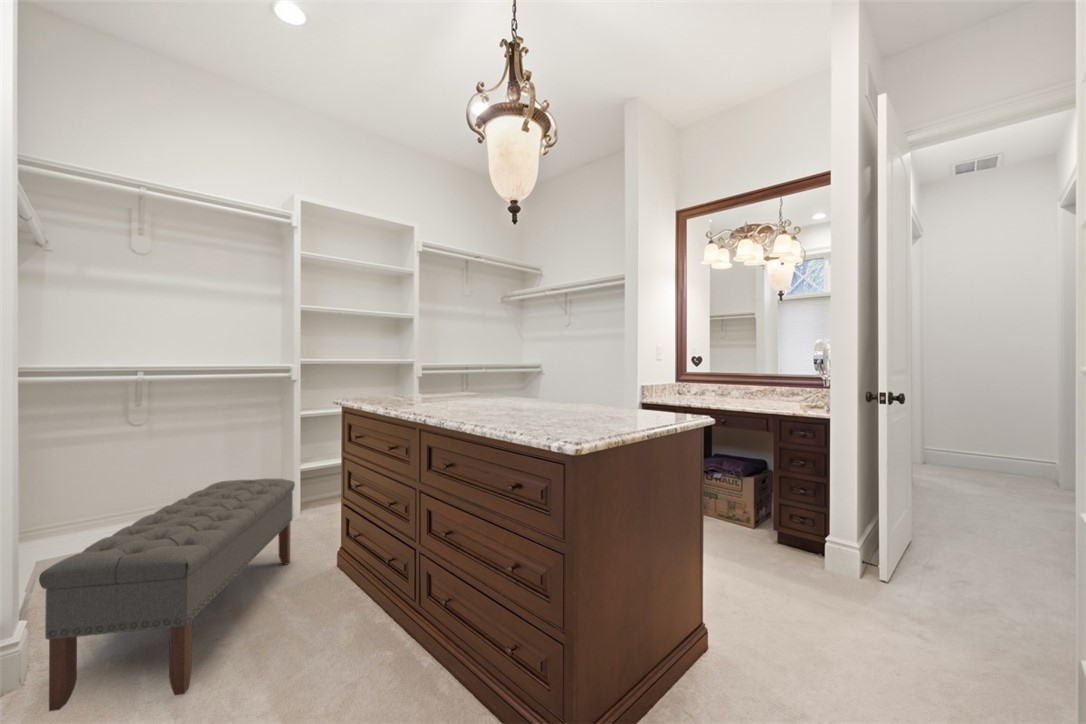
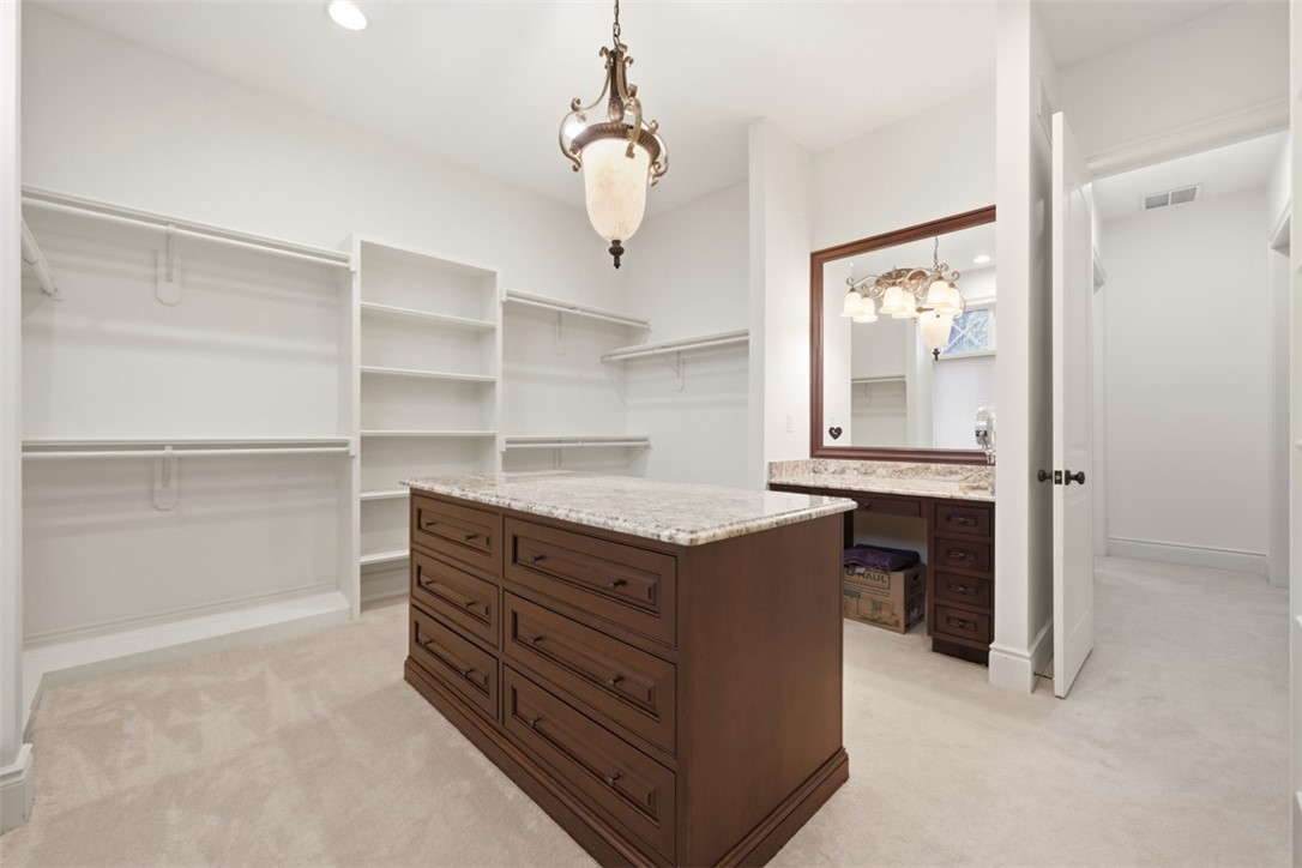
- bench [38,478,296,712]
